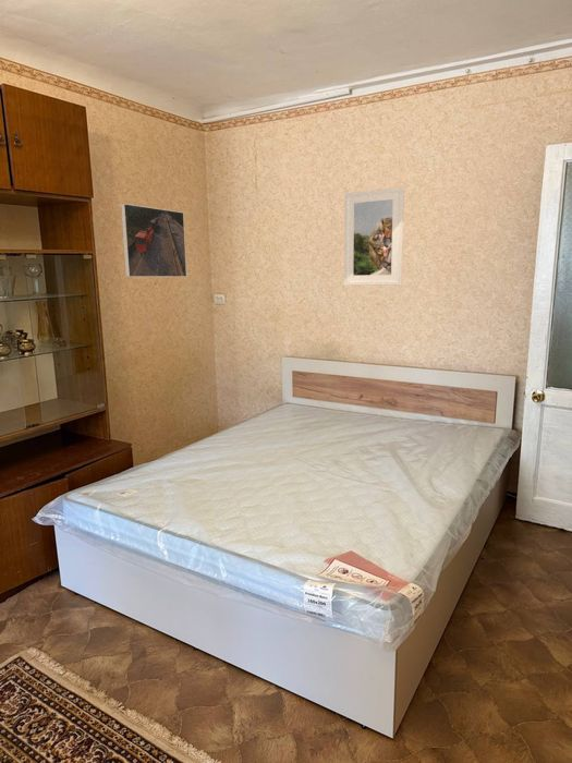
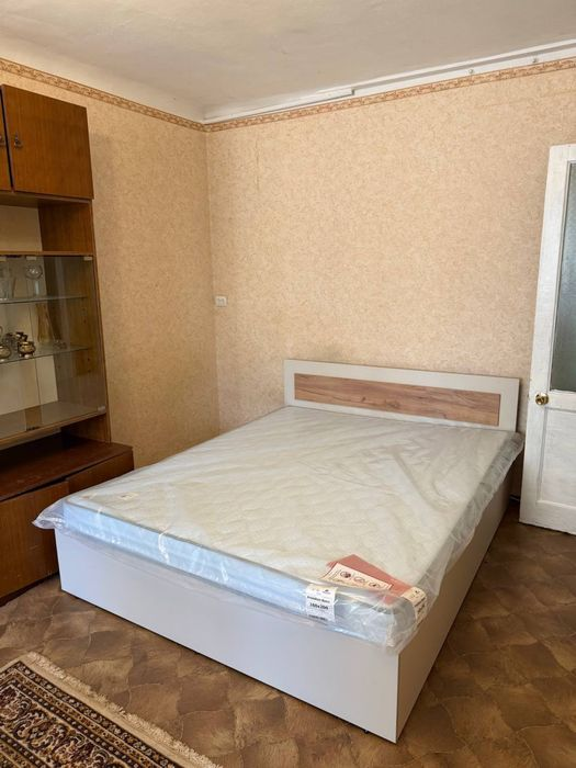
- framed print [343,186,405,287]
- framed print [120,203,187,278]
